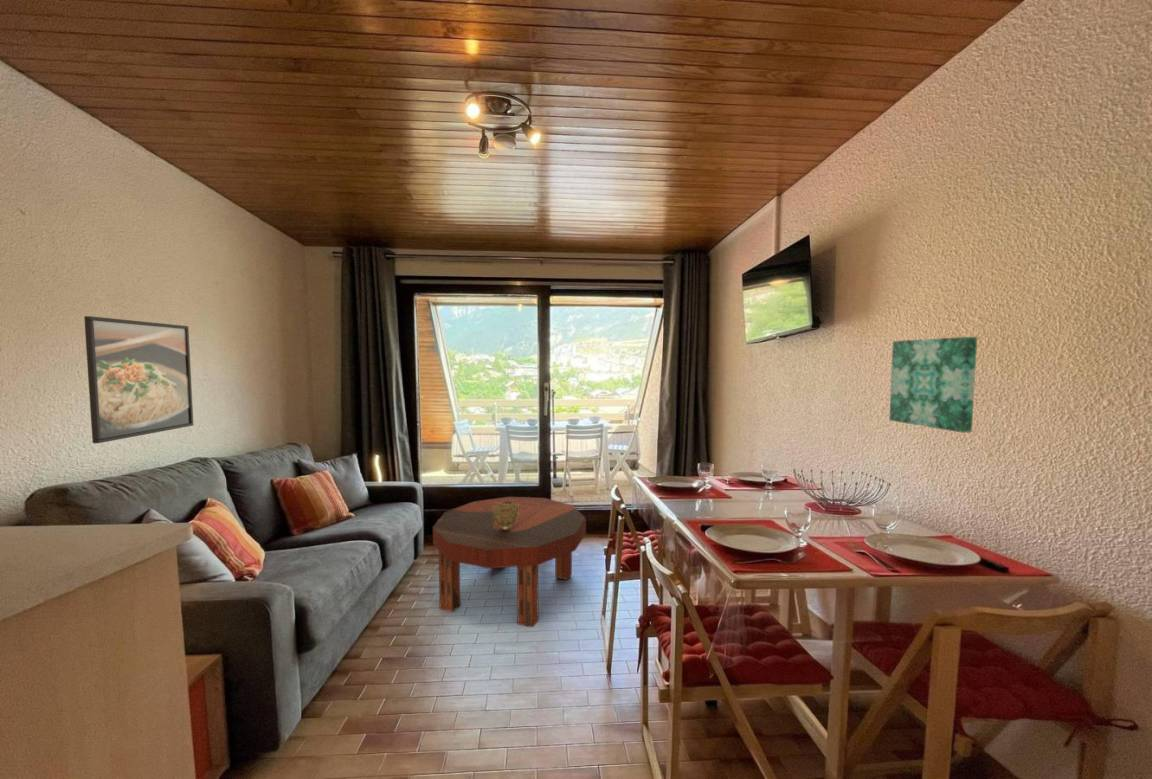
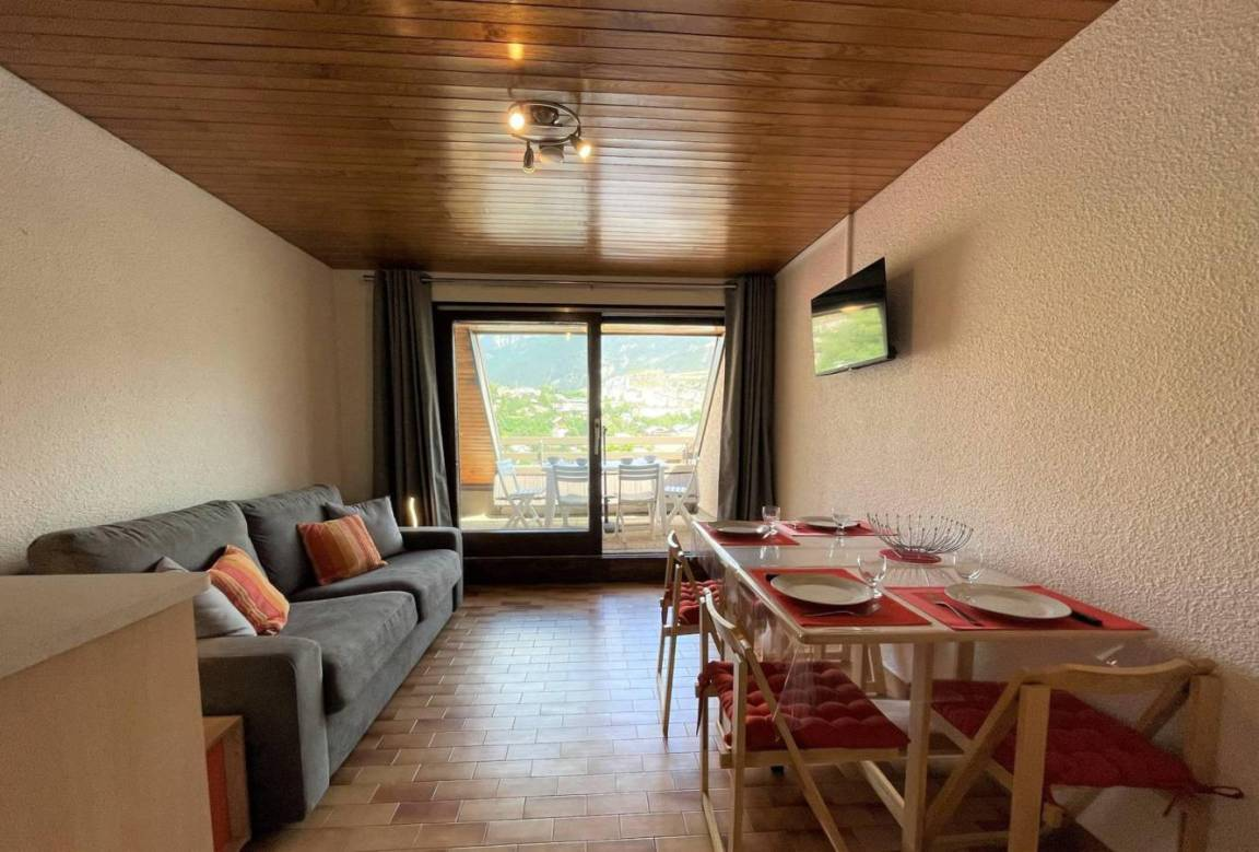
- decorative bowl [492,502,519,531]
- coffee table [432,496,587,629]
- wall art [888,336,978,434]
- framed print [83,315,194,444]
